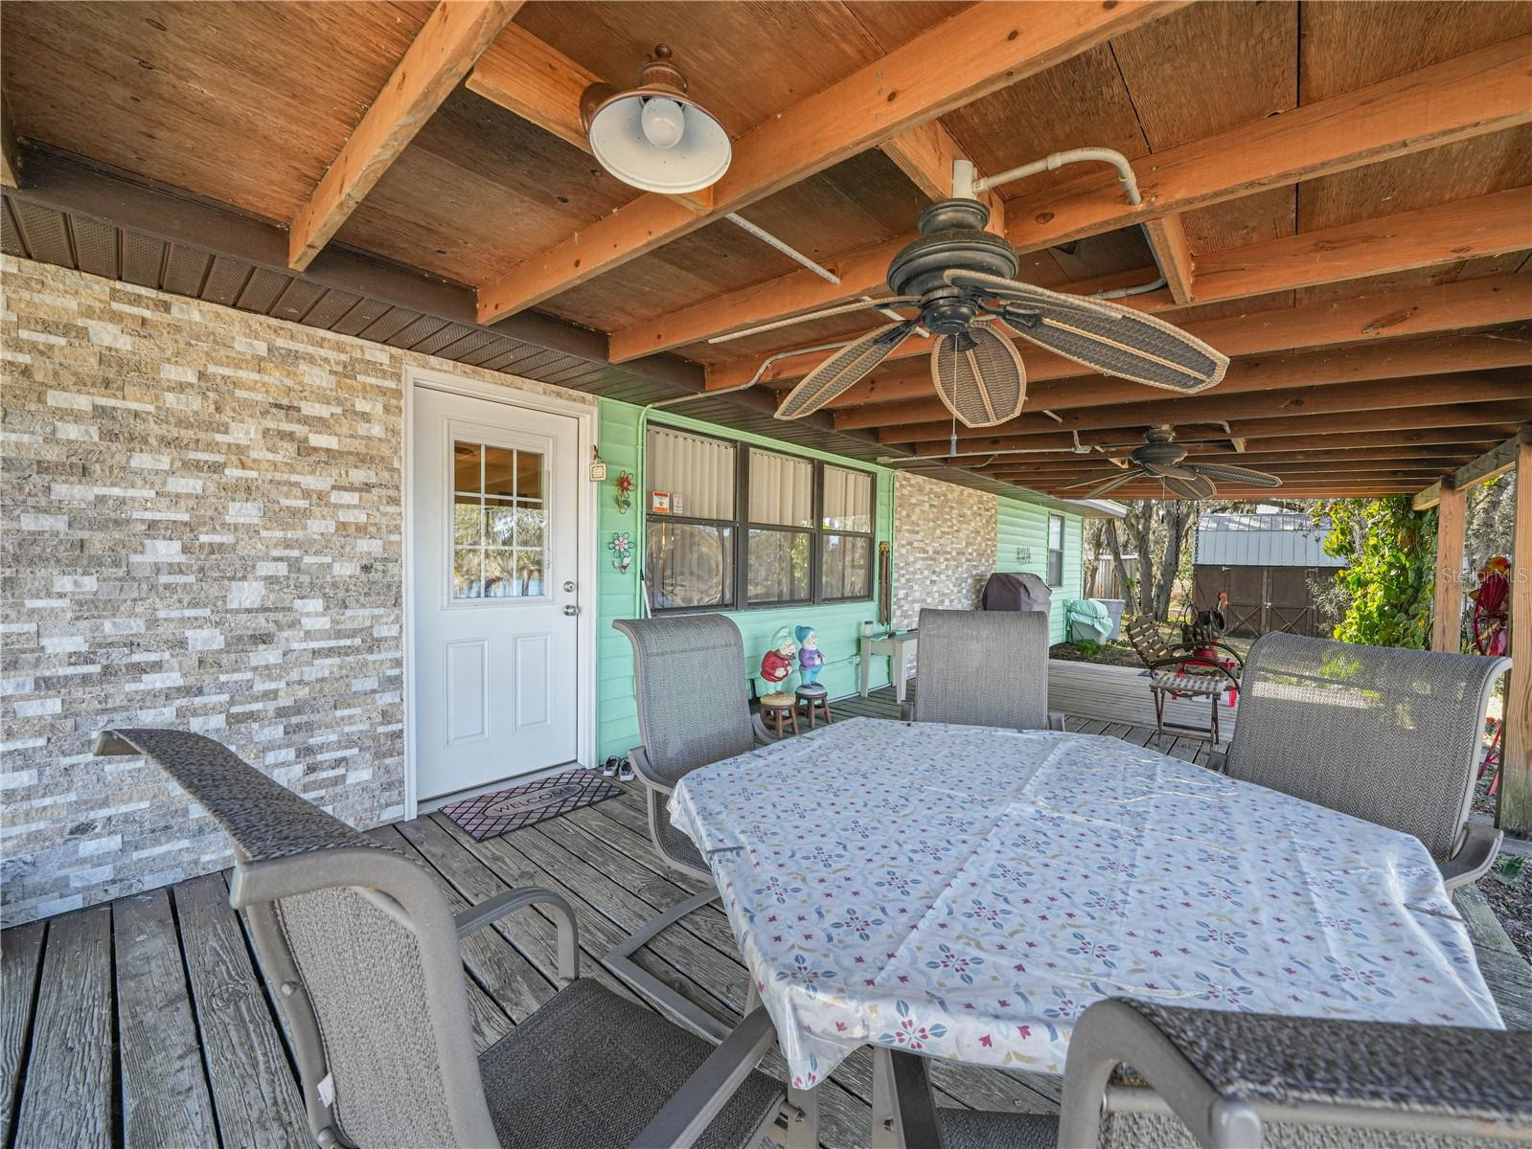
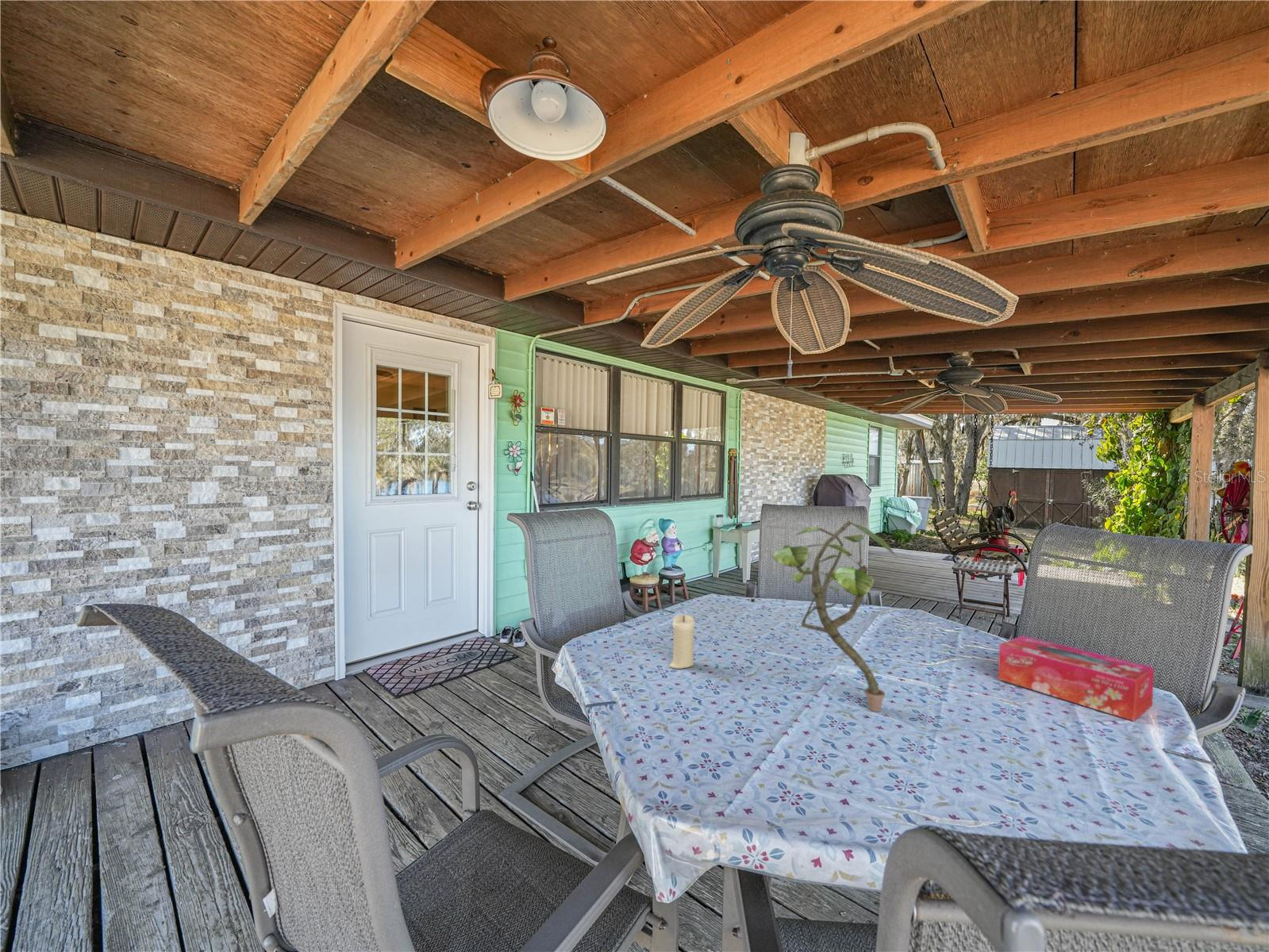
+ potted plant [771,520,898,712]
+ candle [668,614,695,670]
+ tissue box [998,635,1155,722]
